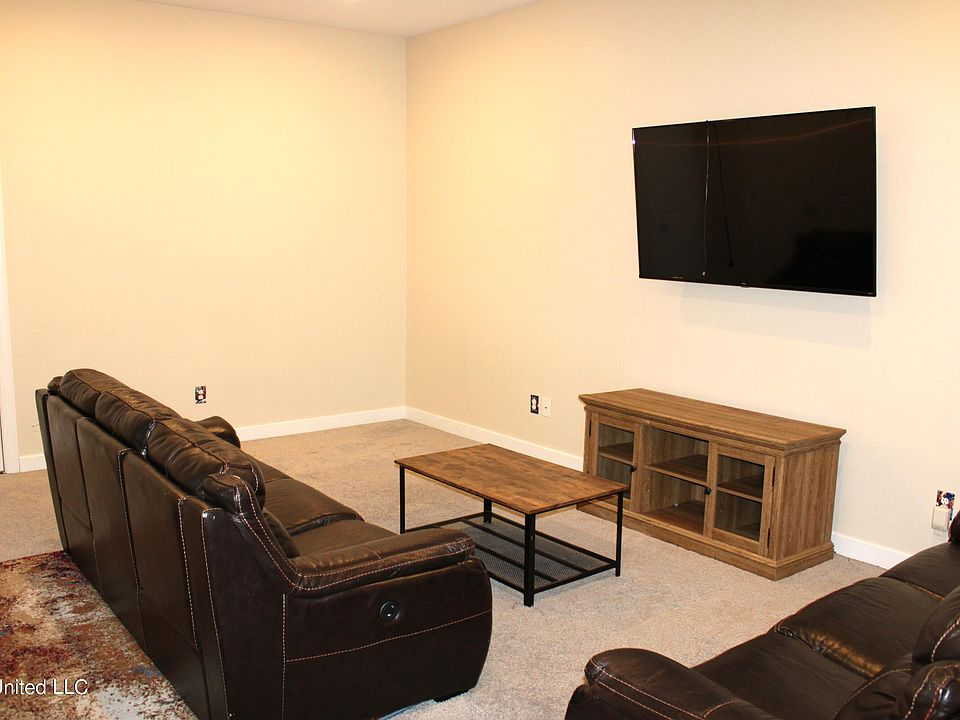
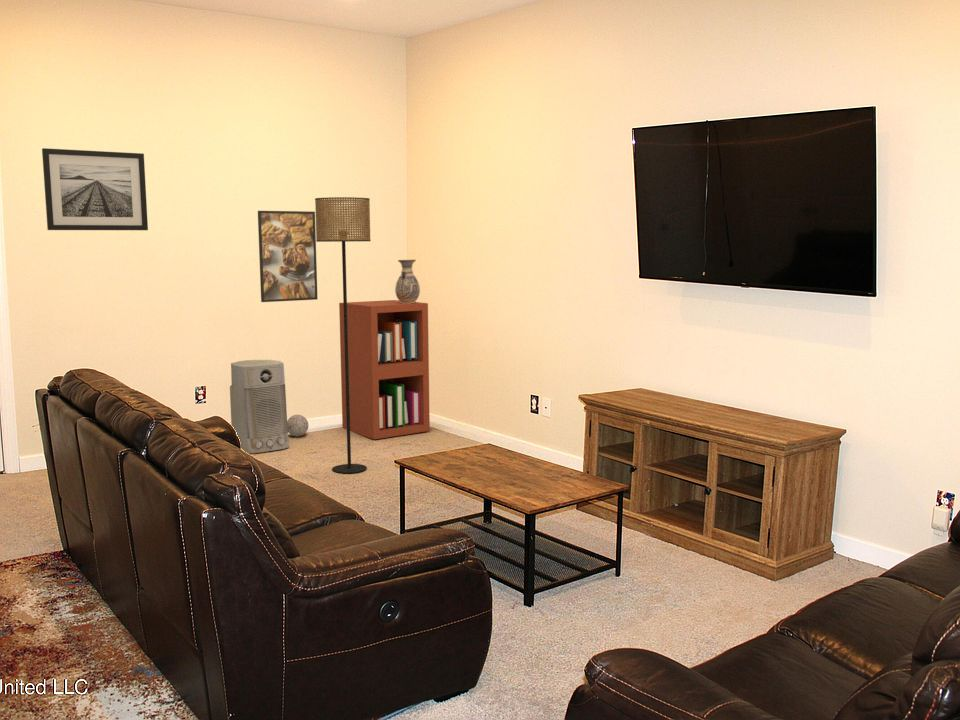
+ wall art [41,147,149,231]
+ floor lamp [314,196,372,474]
+ vase [394,259,421,304]
+ decorative ball [287,414,309,437]
+ bookshelf [338,299,431,440]
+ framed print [257,210,319,303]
+ air purifier [229,359,290,454]
